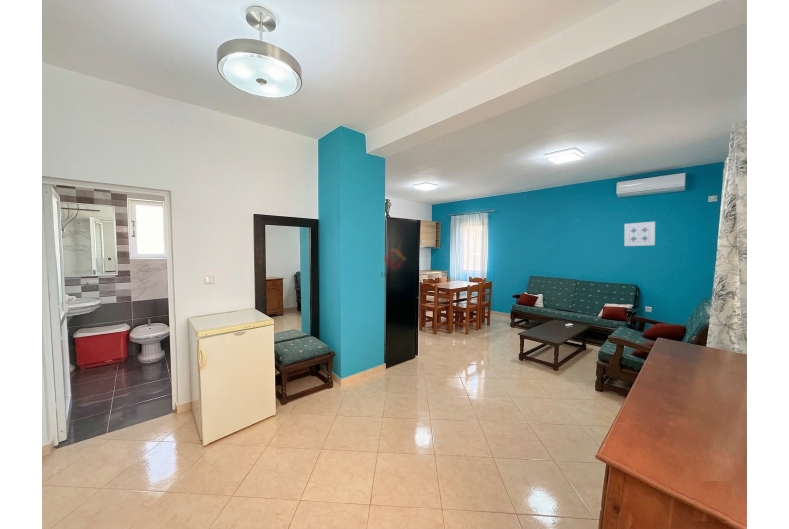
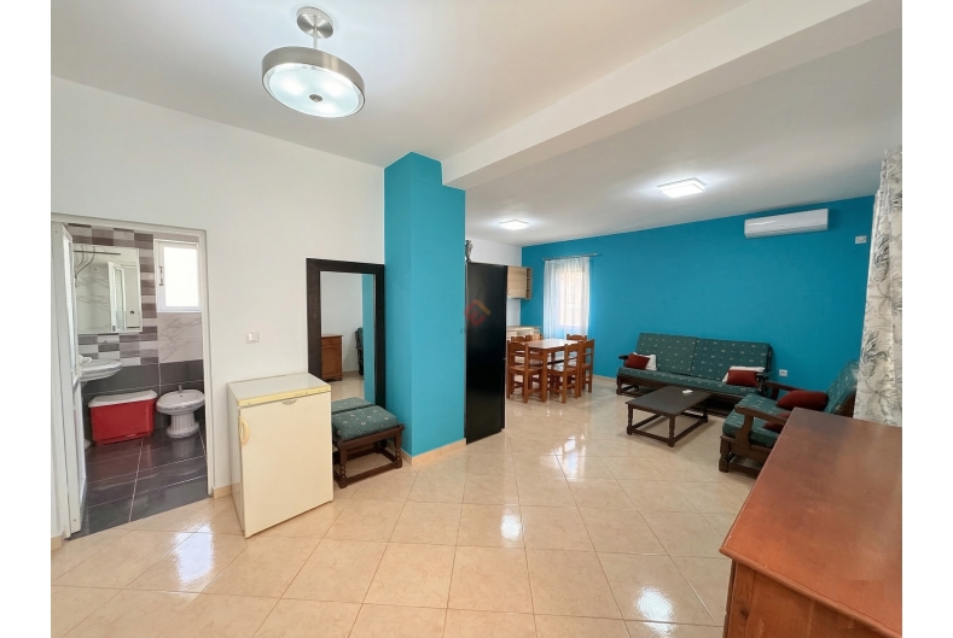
- wall art [623,221,656,247]
